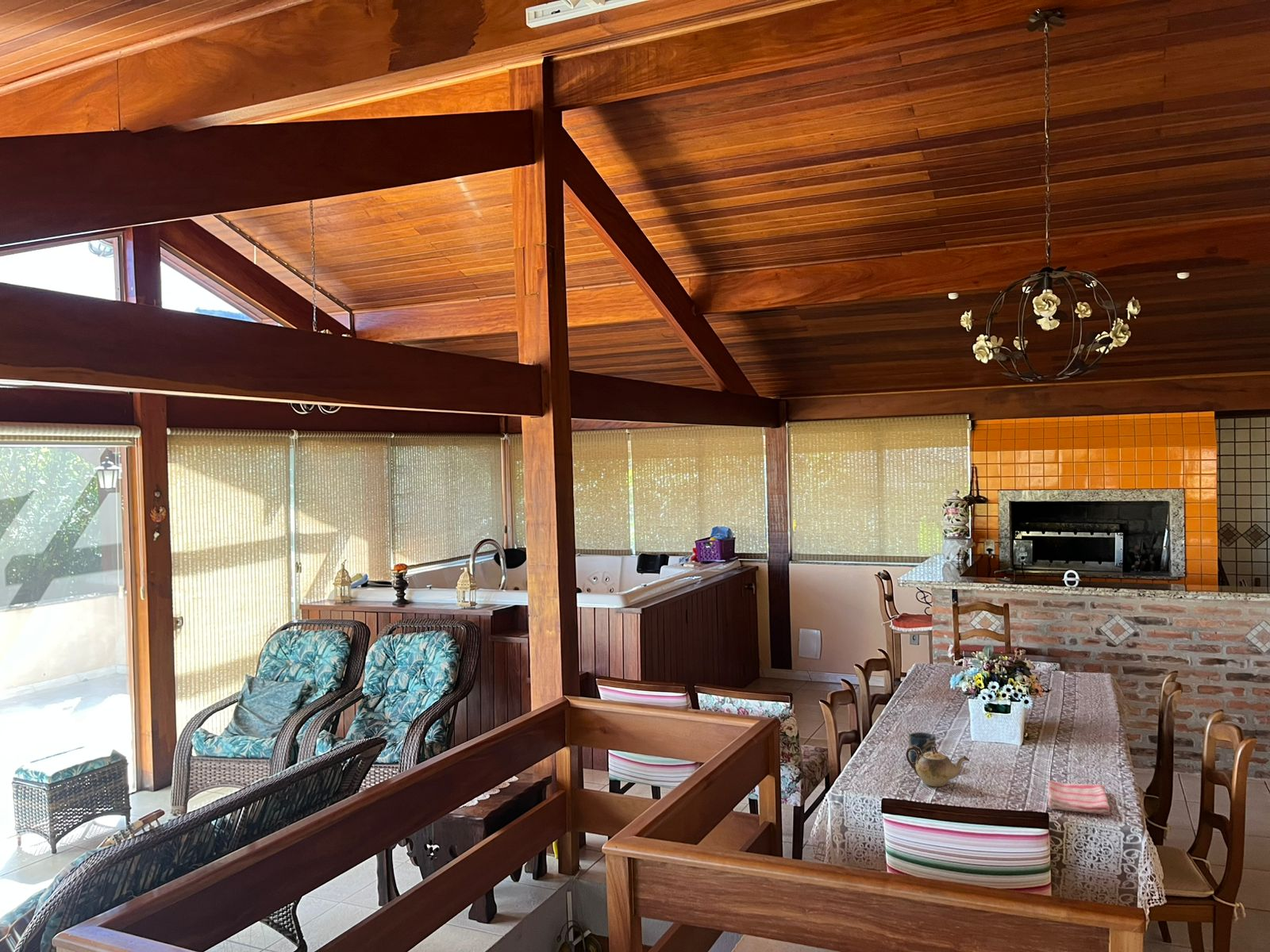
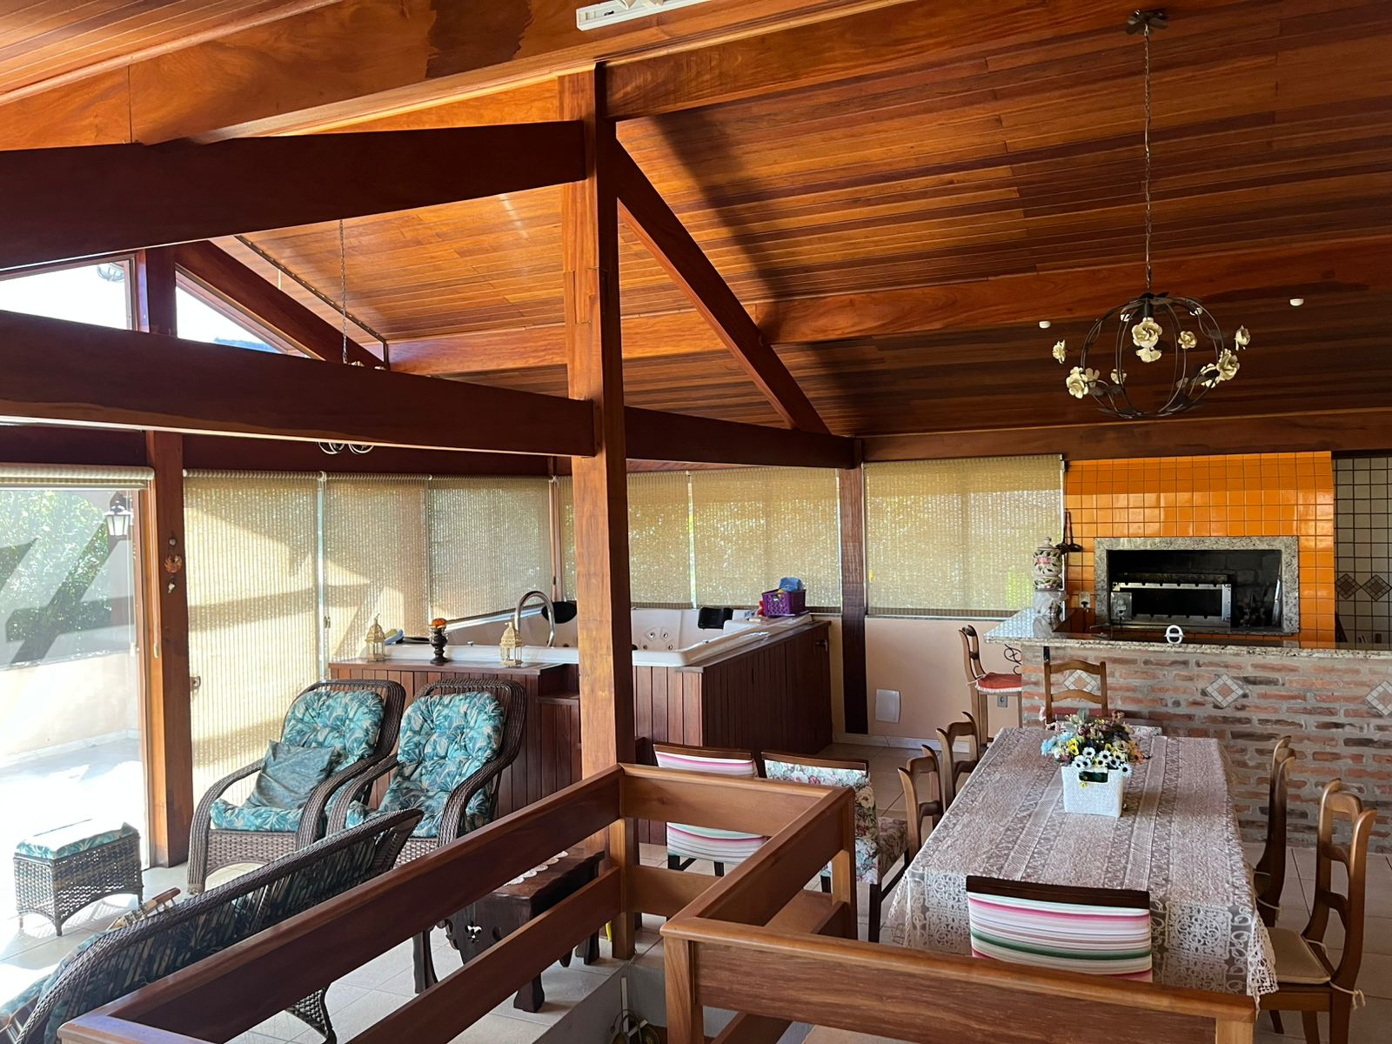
- dish towel [1047,780,1110,816]
- cup [908,731,937,765]
- teapot [906,746,970,788]
